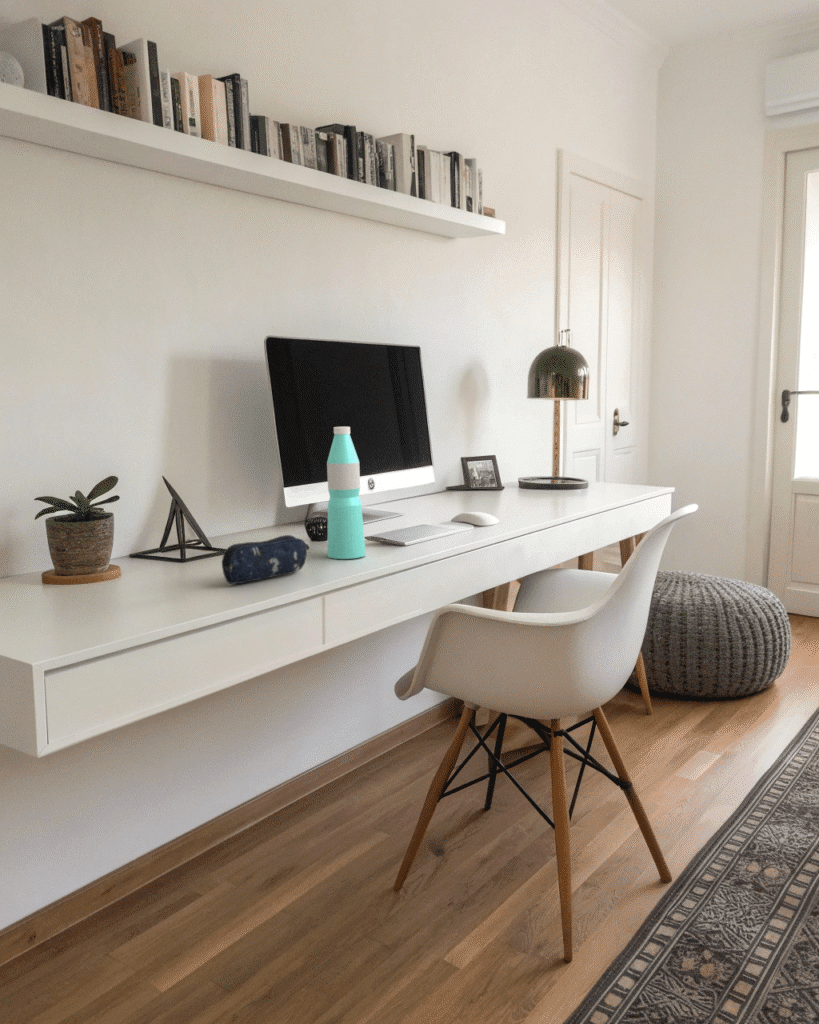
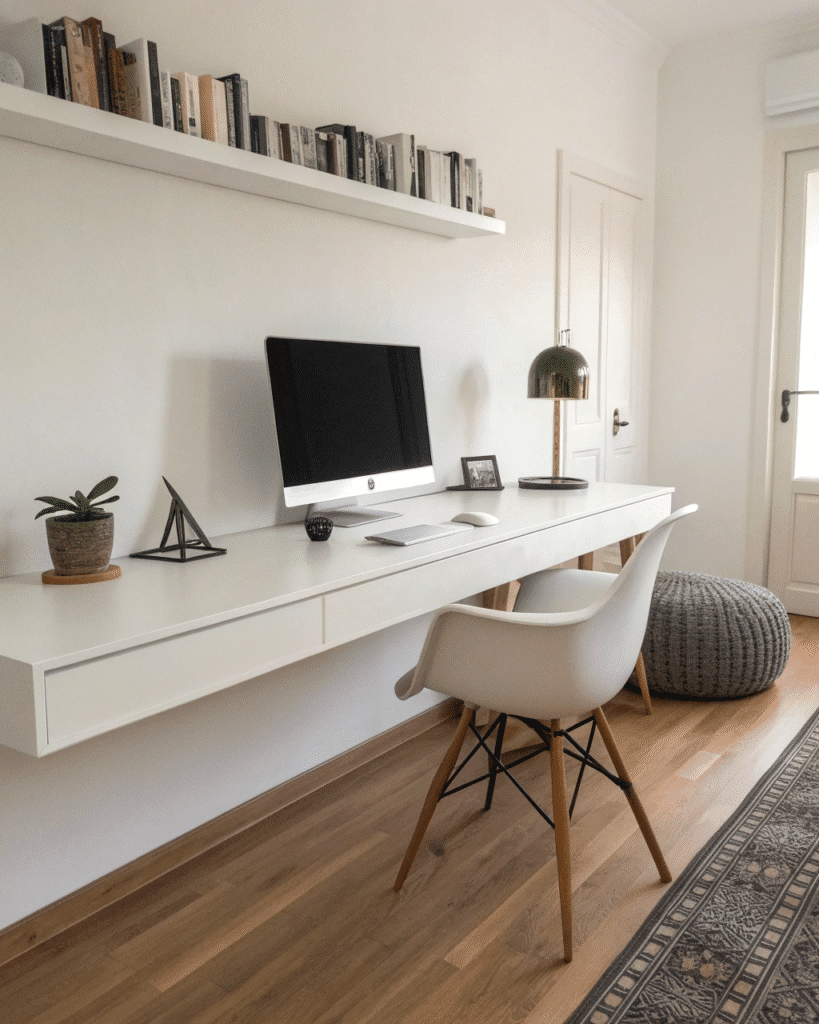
- pencil case [221,534,310,585]
- water bottle [326,426,366,560]
